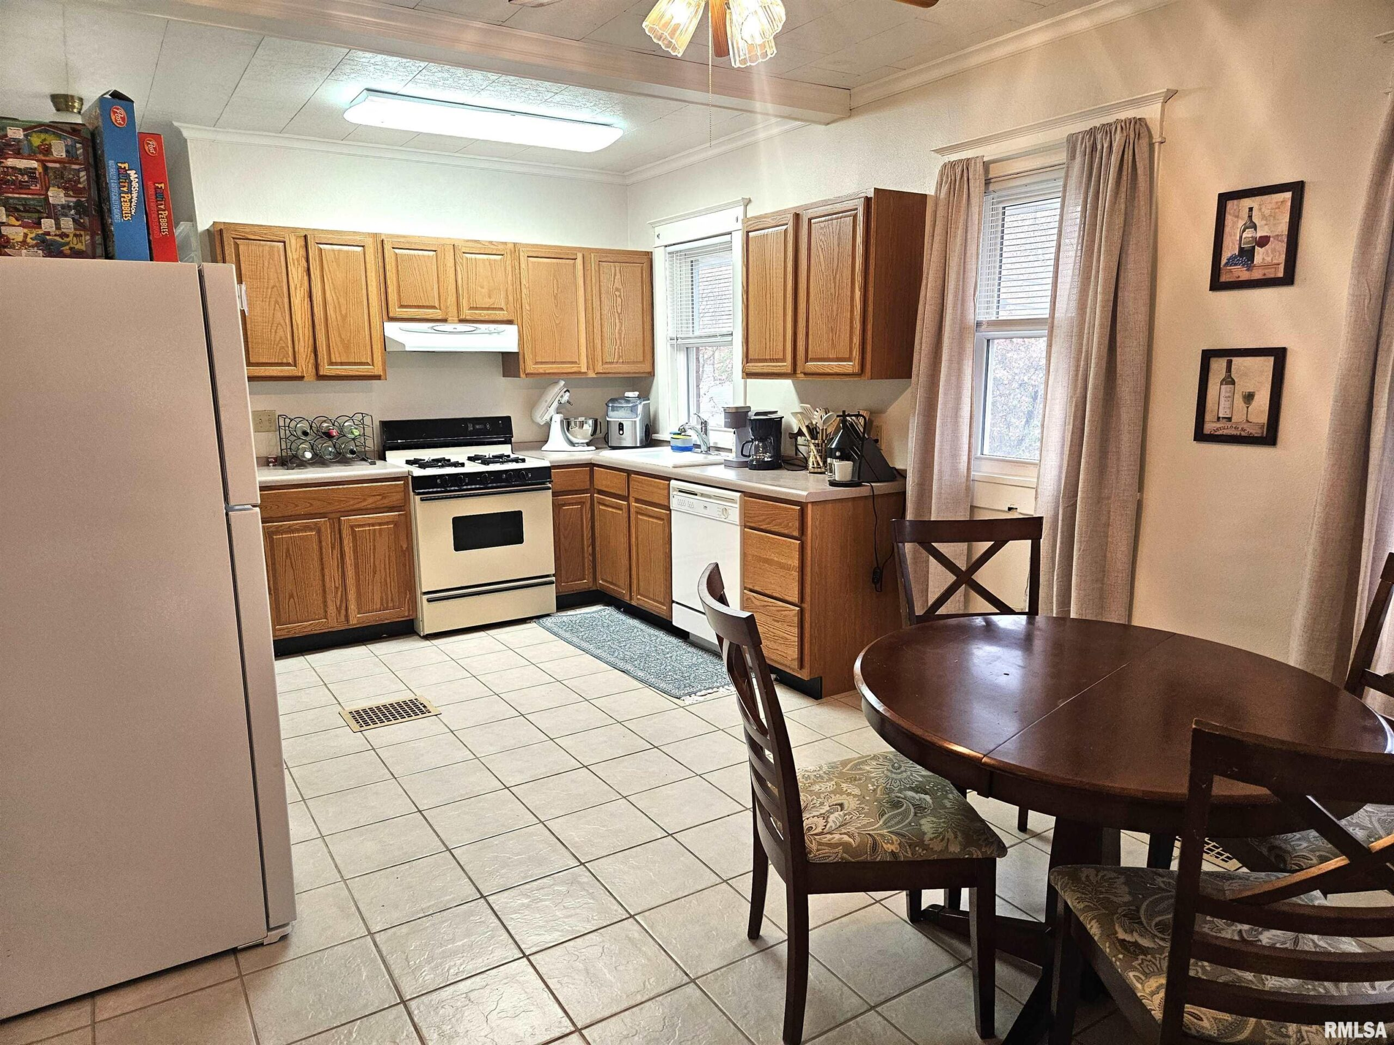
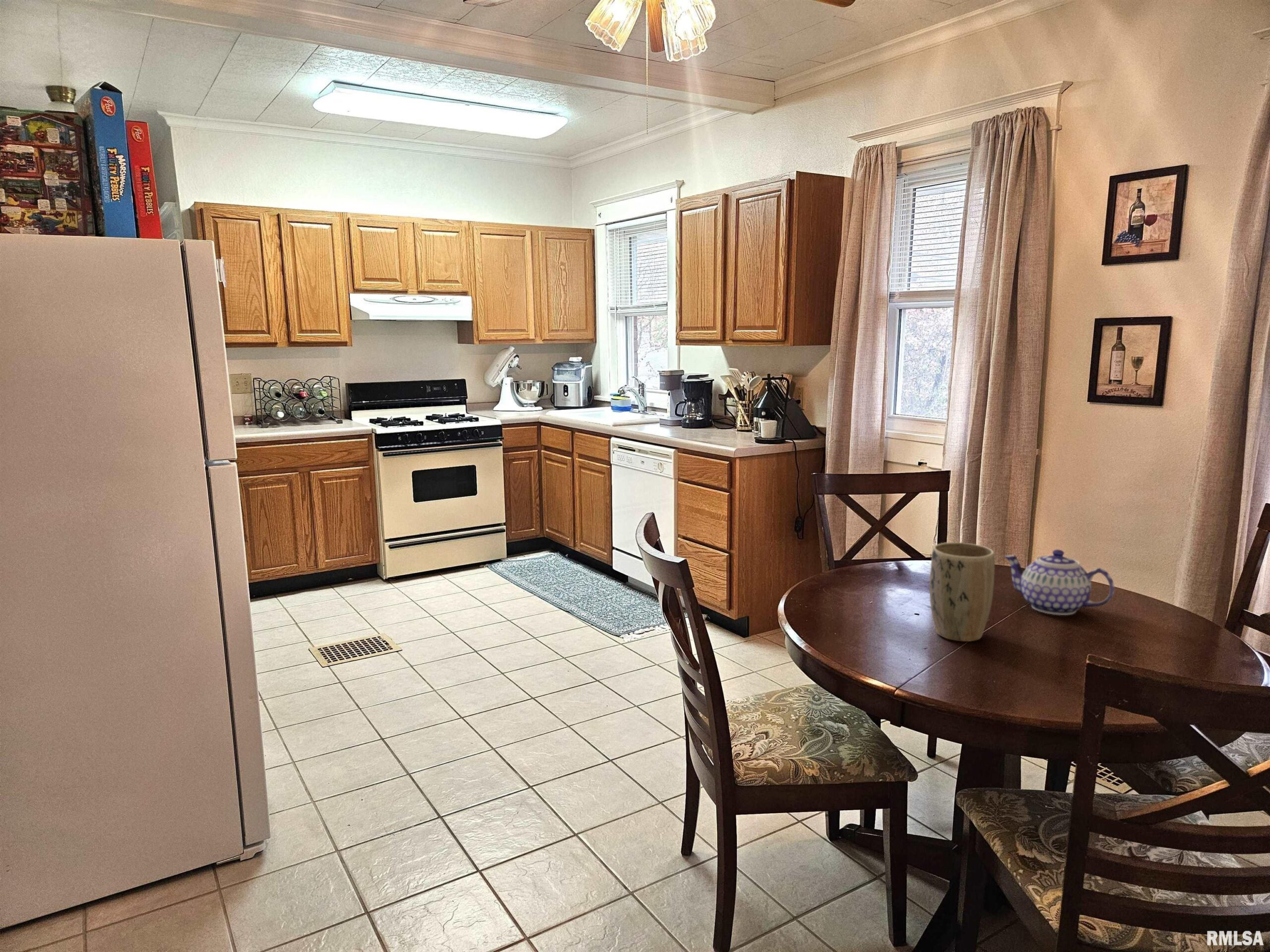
+ plant pot [929,542,995,642]
+ teapot [1003,549,1115,616]
